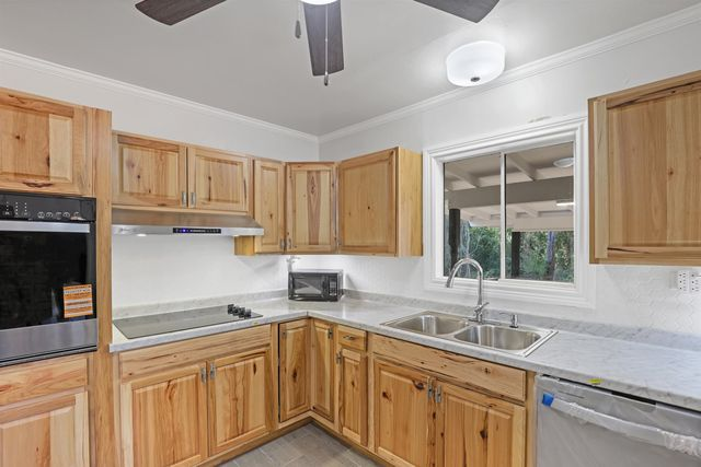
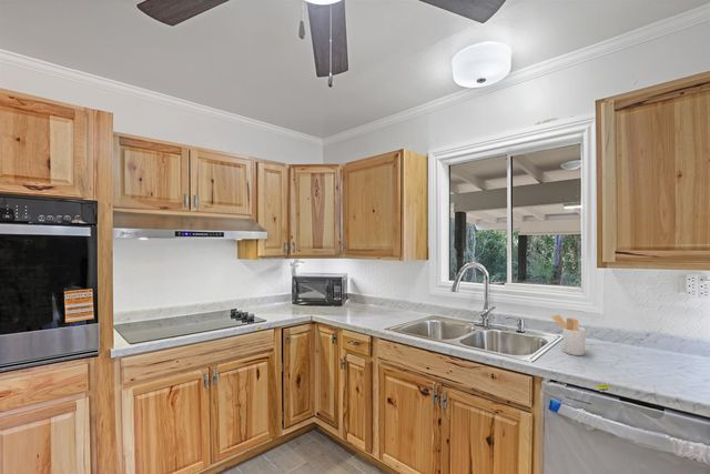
+ utensil holder [550,314,587,356]
